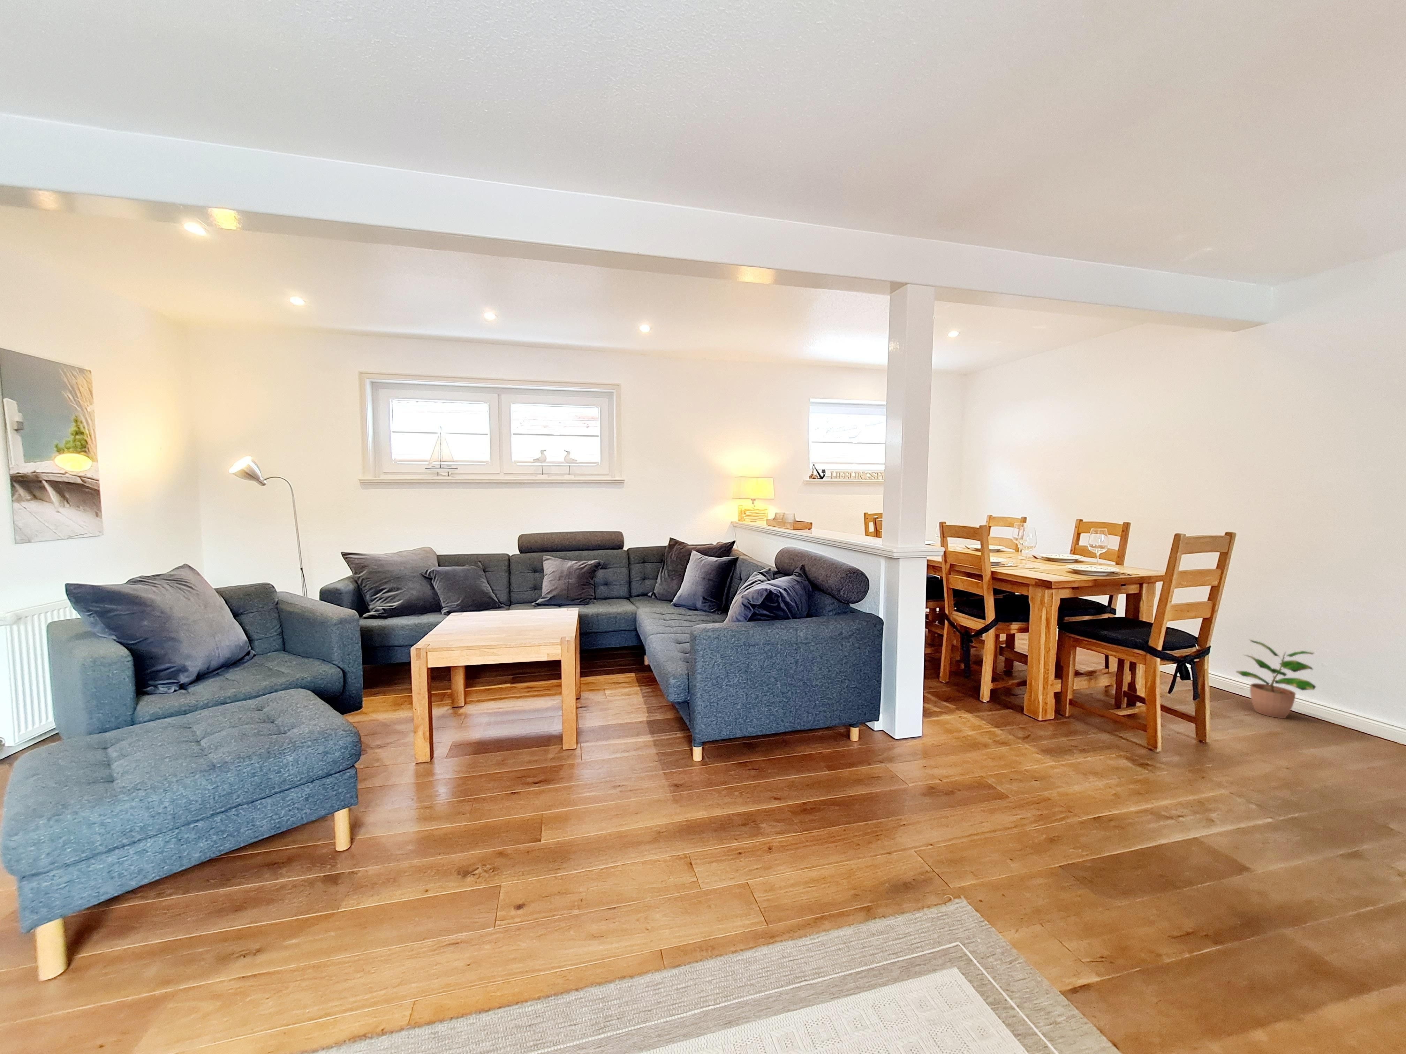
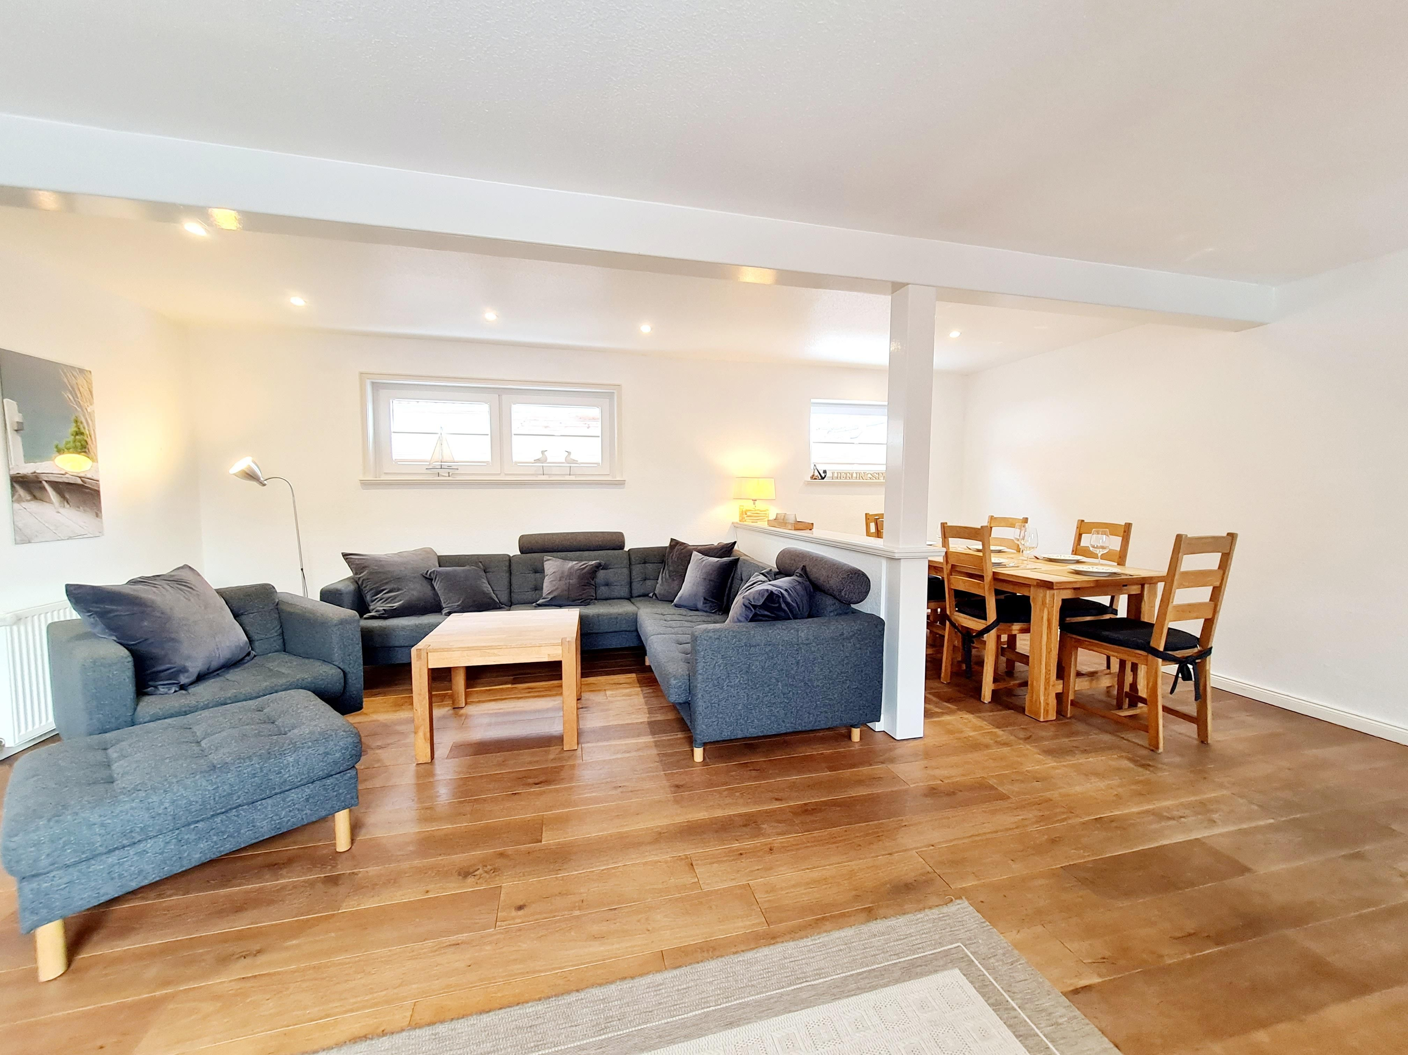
- potted plant [1236,639,1316,719]
